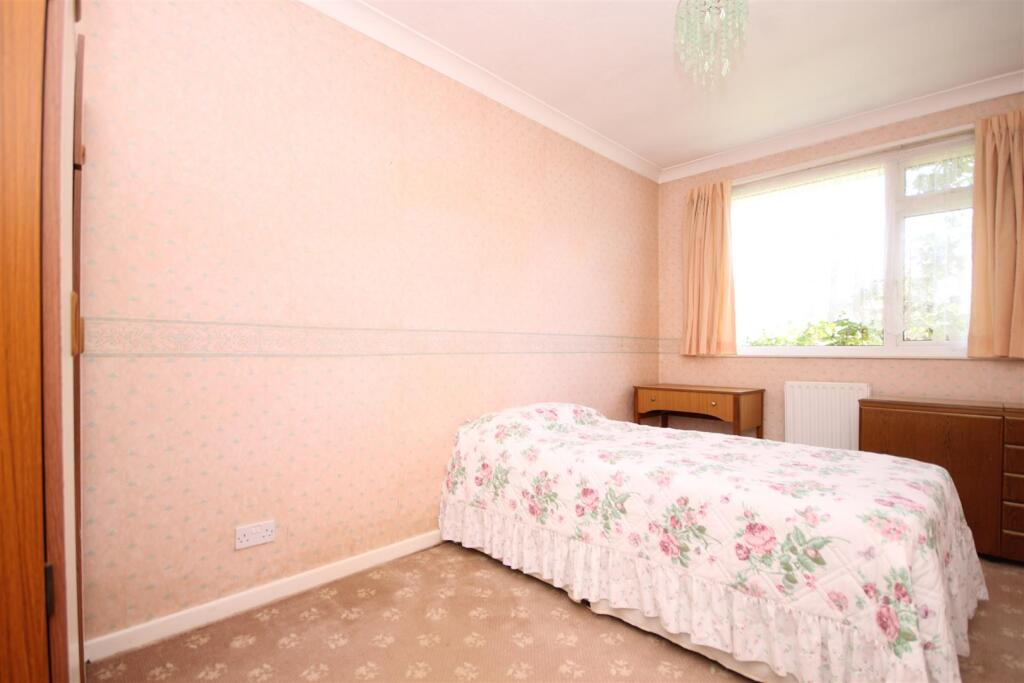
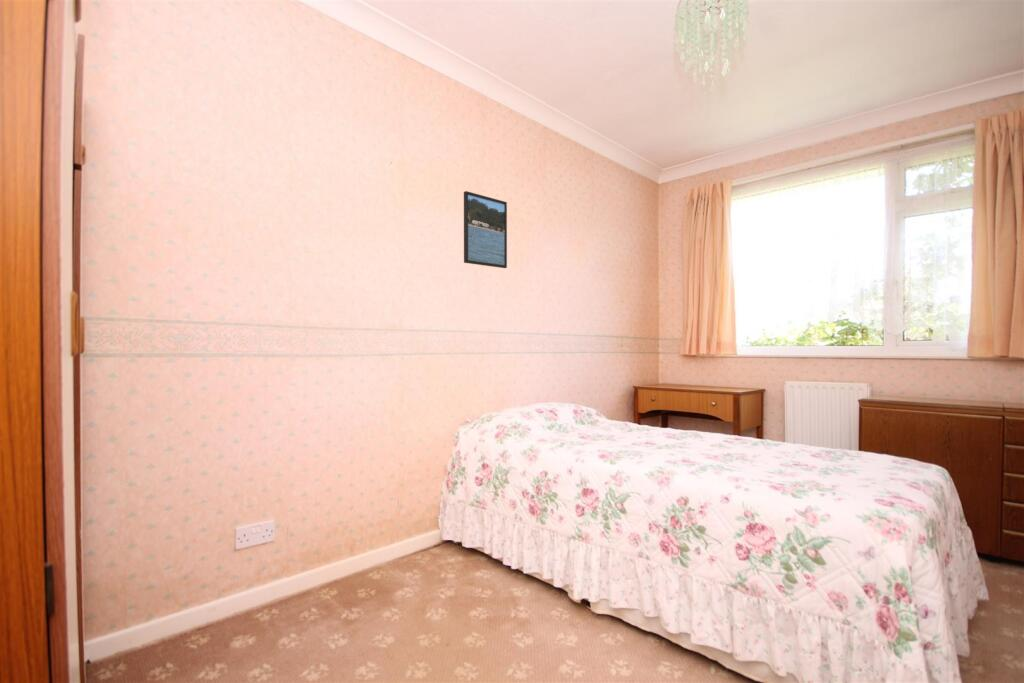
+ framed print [463,190,508,269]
